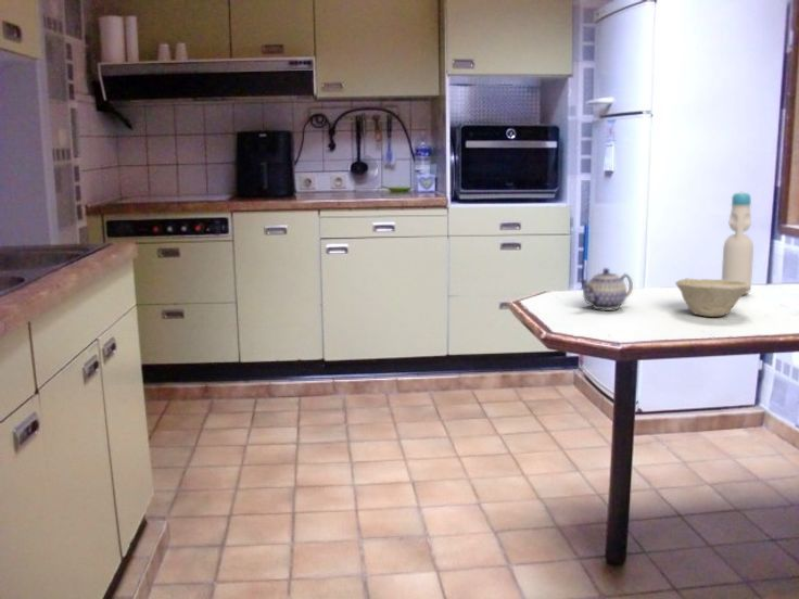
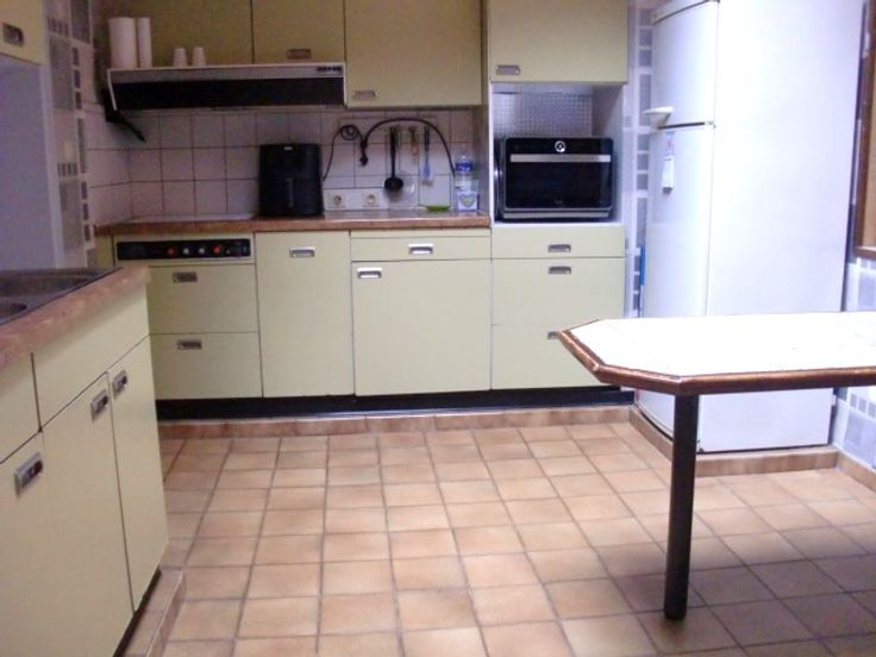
- bottle [721,190,754,296]
- bowl [674,278,750,318]
- teapot [578,267,634,311]
